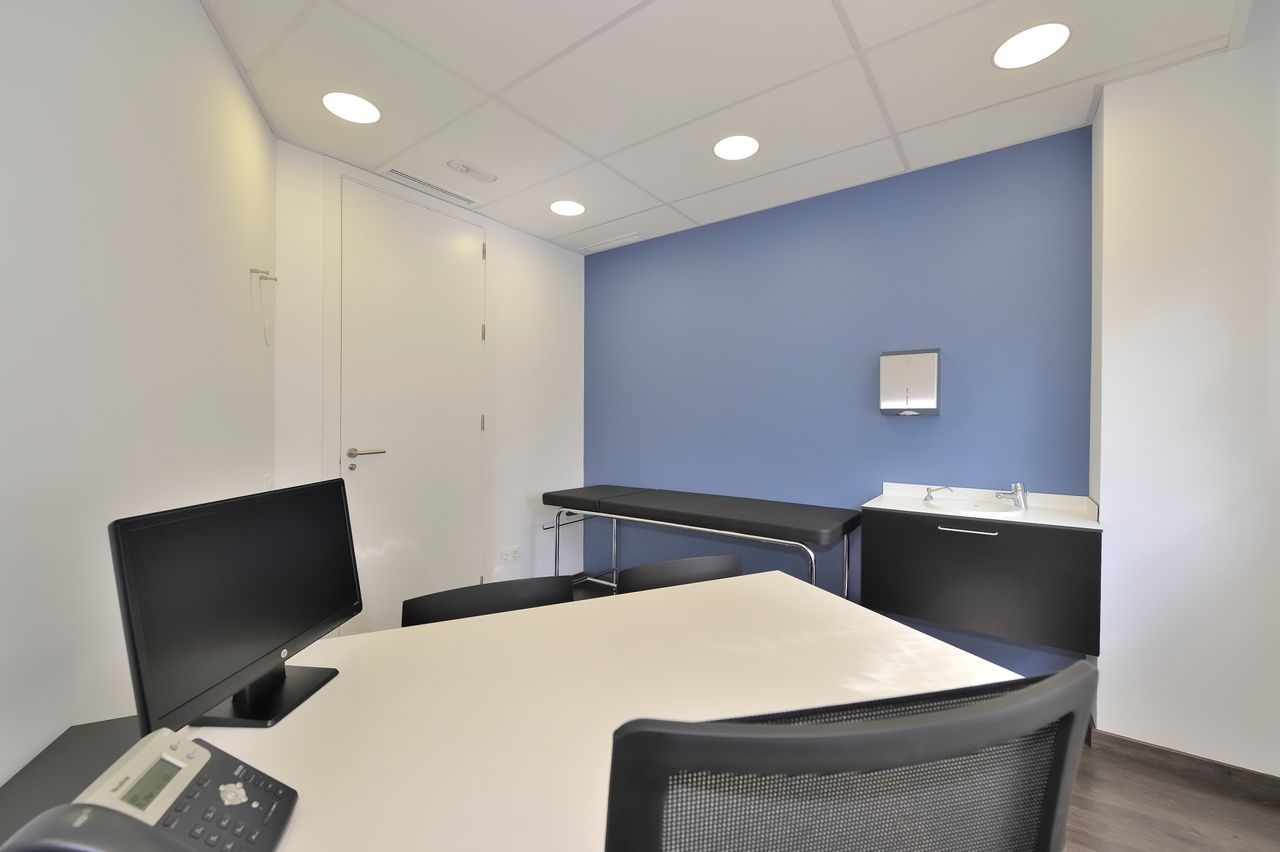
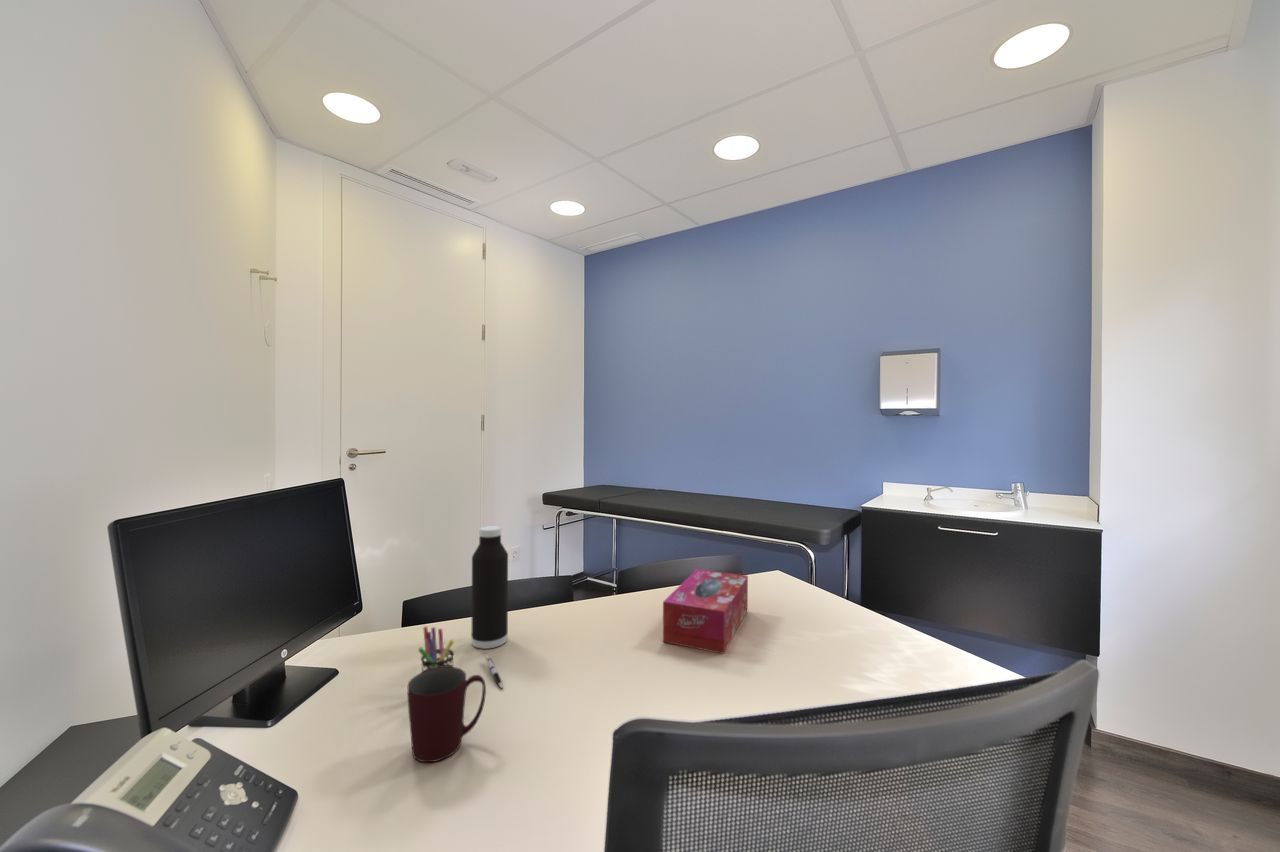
+ tissue box [662,568,749,655]
+ water bottle [470,525,509,650]
+ pen holder [417,625,455,672]
+ pen [484,654,504,690]
+ mug [407,666,487,763]
